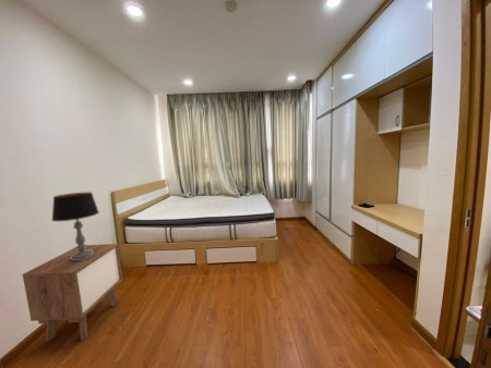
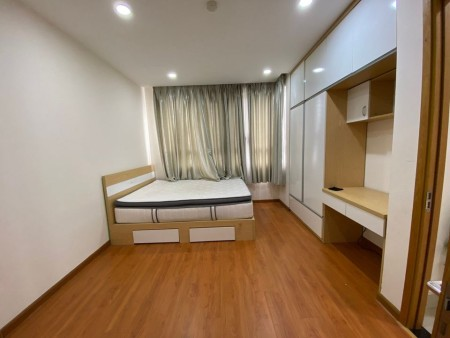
- nightstand [22,243,123,343]
- table lamp [51,192,100,260]
